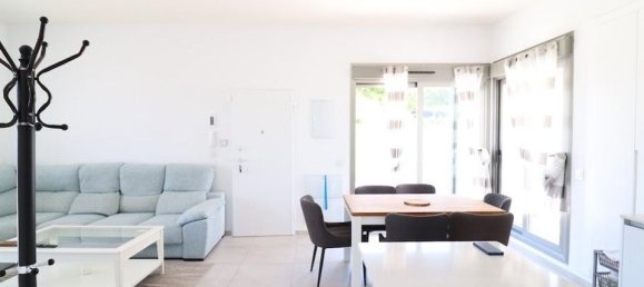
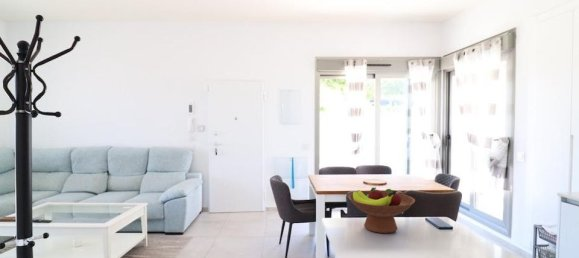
+ fruit bowl [347,186,416,234]
